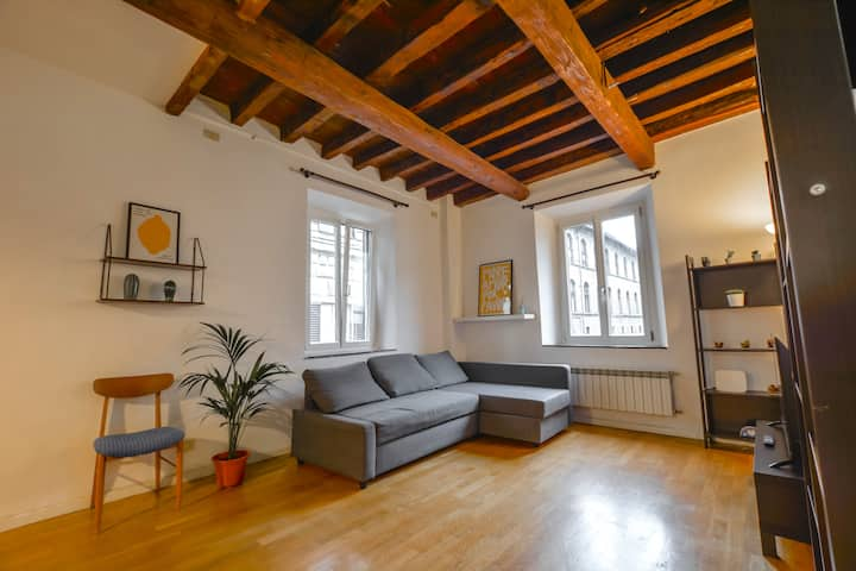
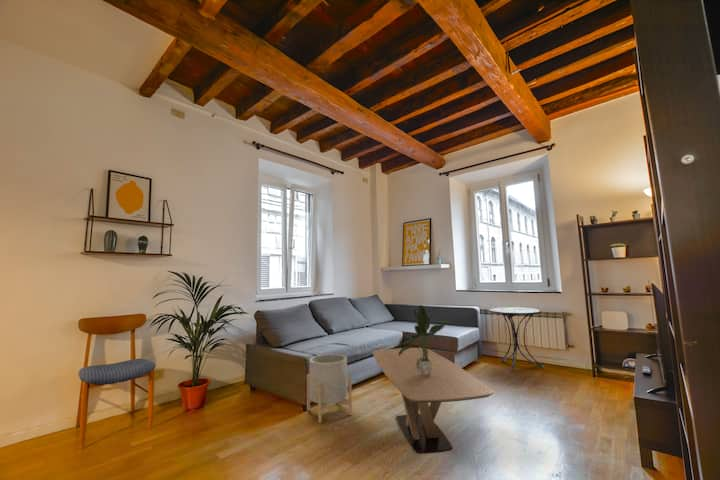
+ planter [306,353,353,424]
+ side table [488,306,545,373]
+ potted plant [398,304,446,376]
+ coffee table [372,347,494,454]
